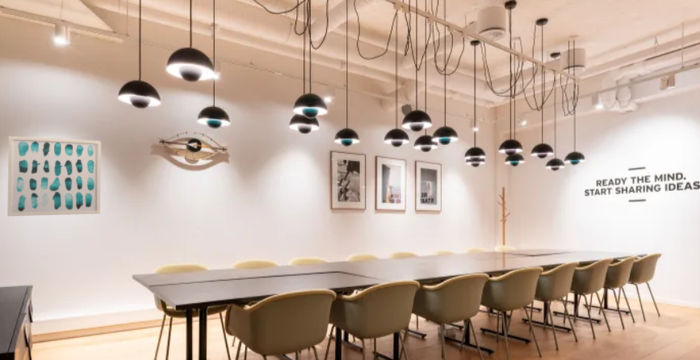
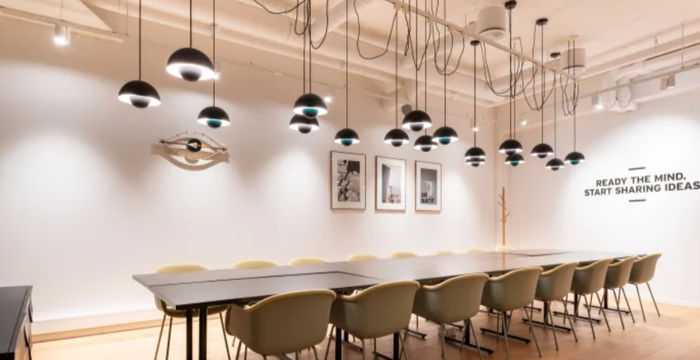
- wall art [7,135,102,217]
